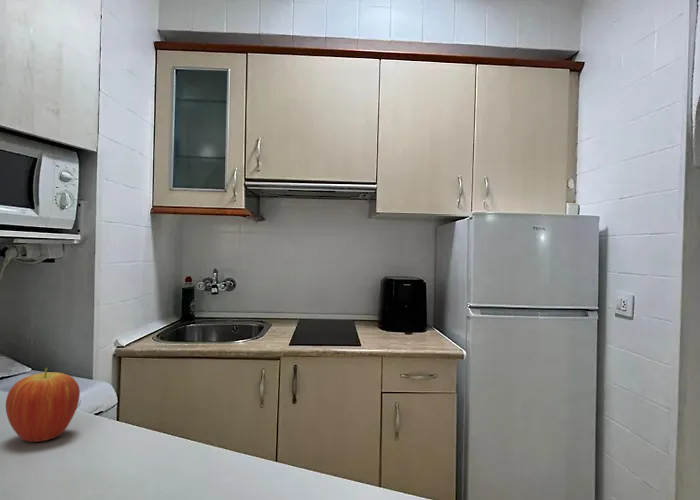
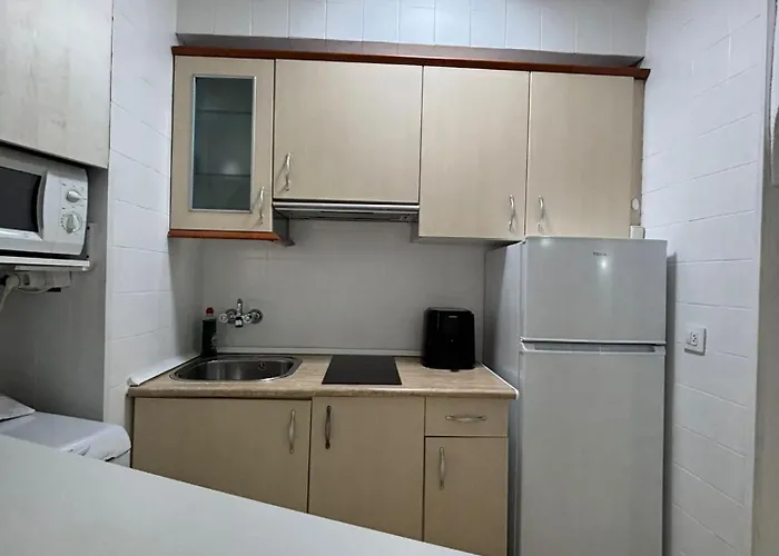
- fruit [5,367,81,443]
